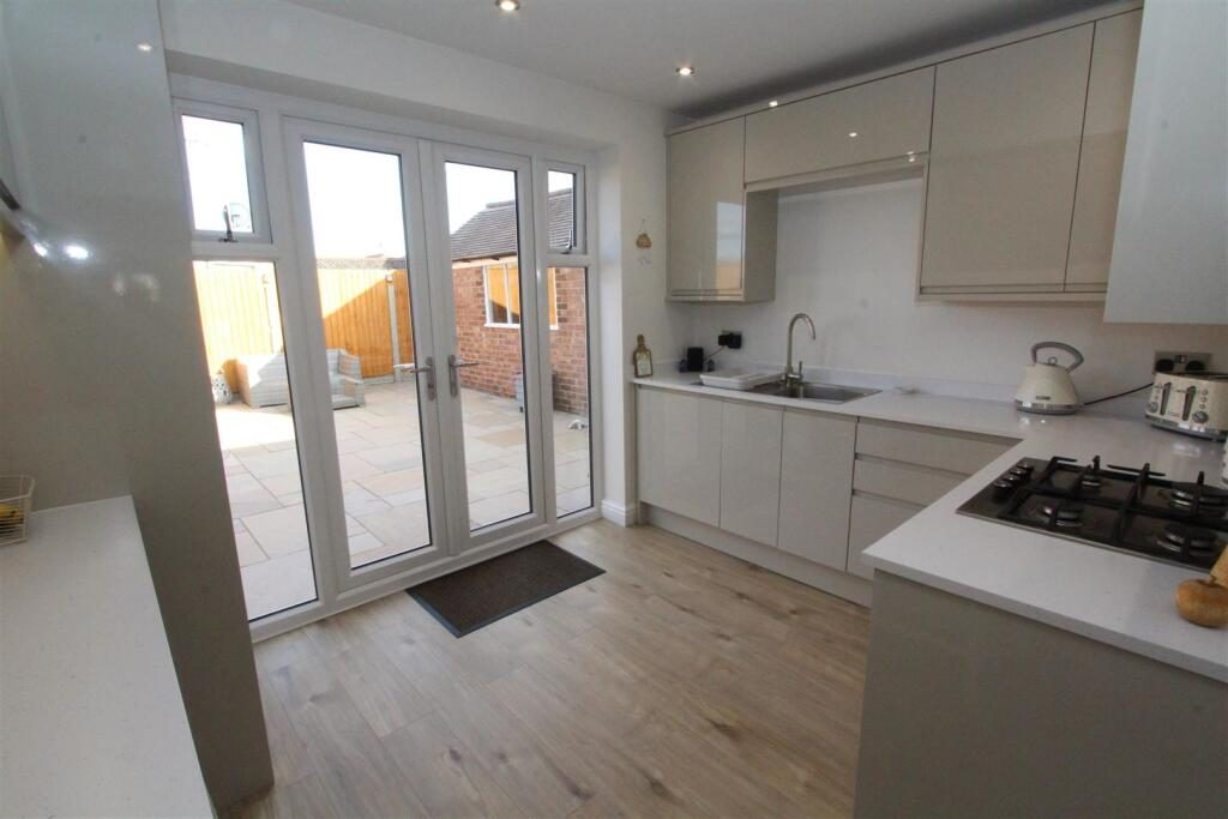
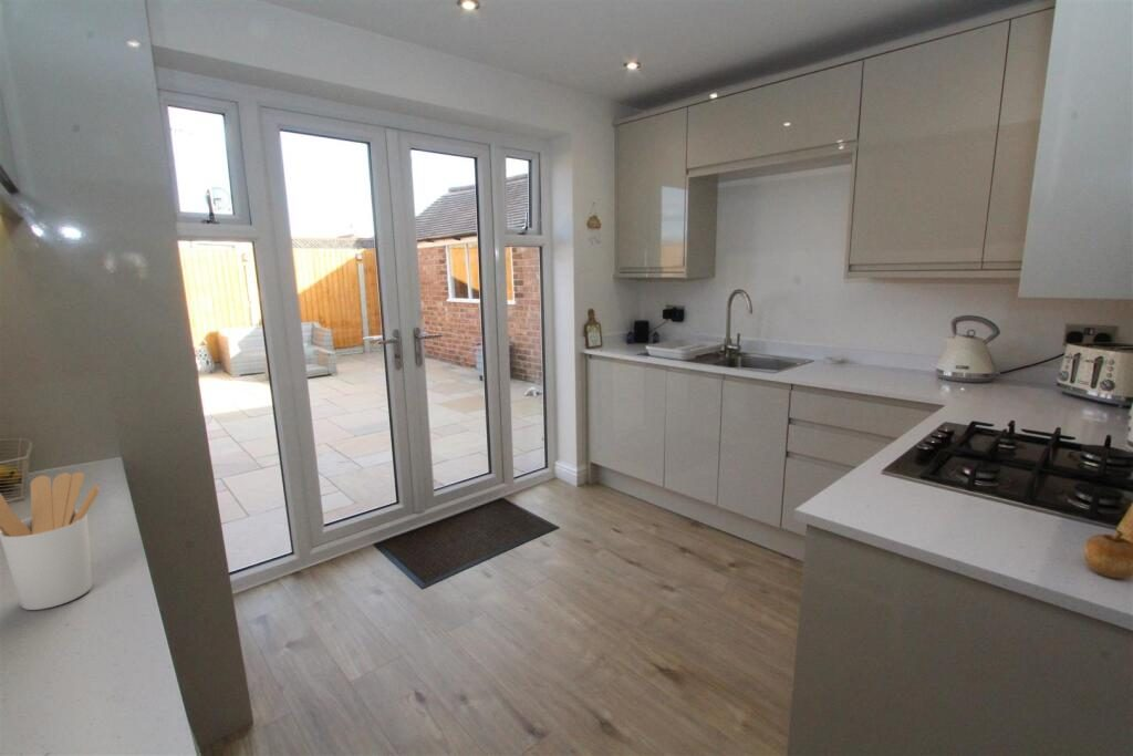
+ utensil holder [0,472,101,611]
